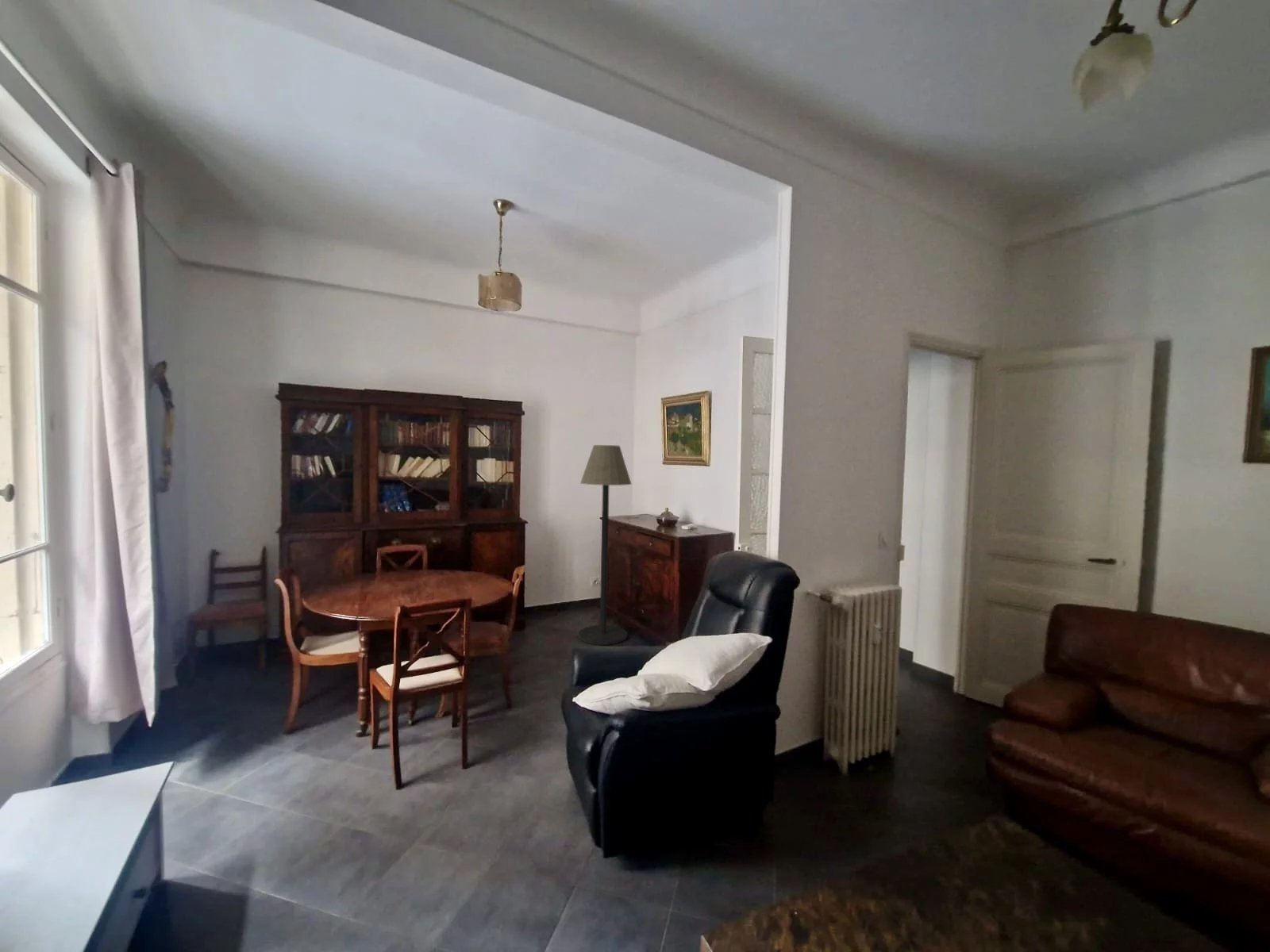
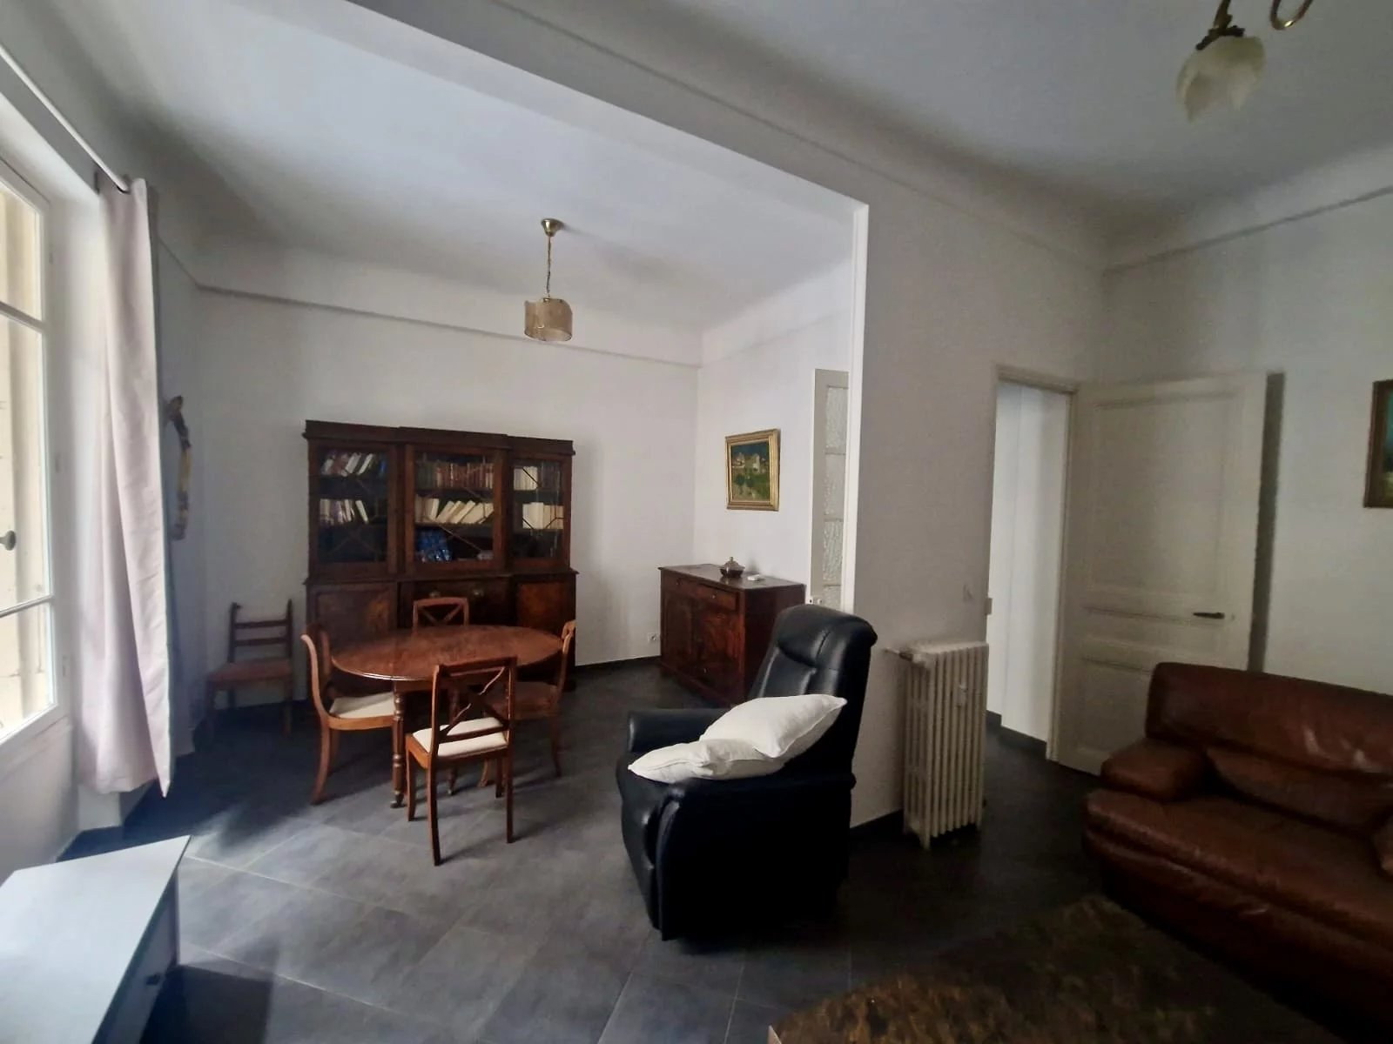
- floor lamp [578,444,632,646]
